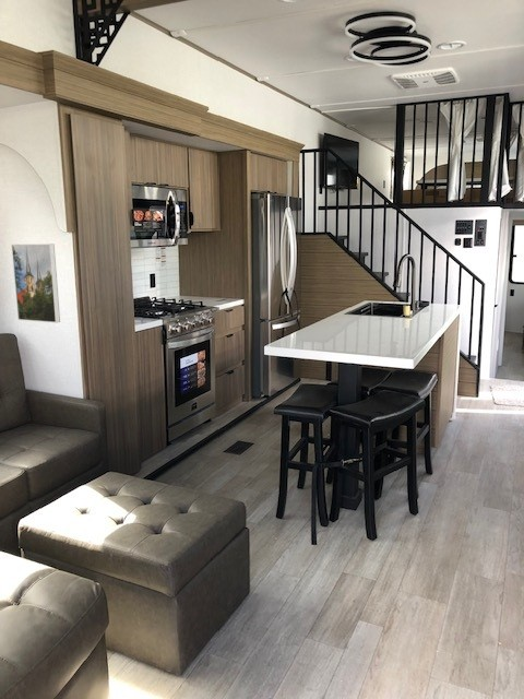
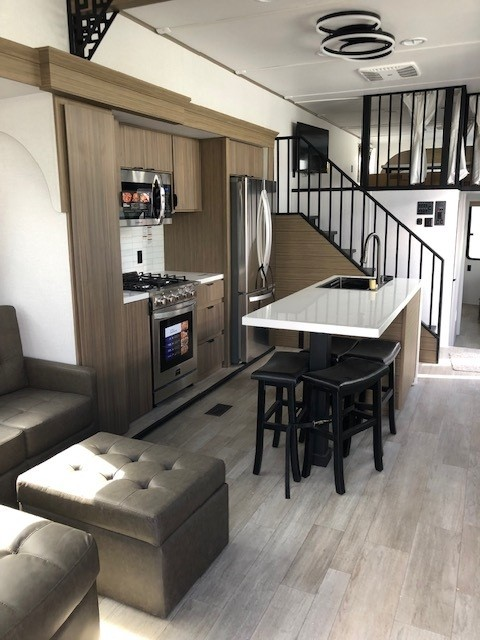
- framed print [11,242,61,323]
